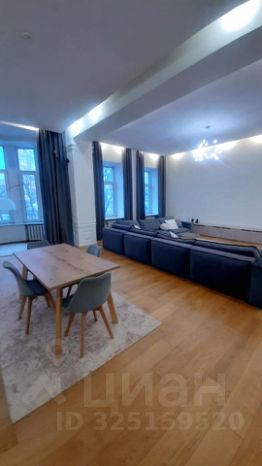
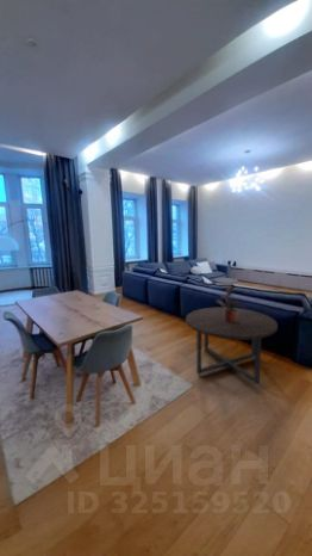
+ potted plant [214,284,247,322]
+ coffee table [185,307,279,387]
